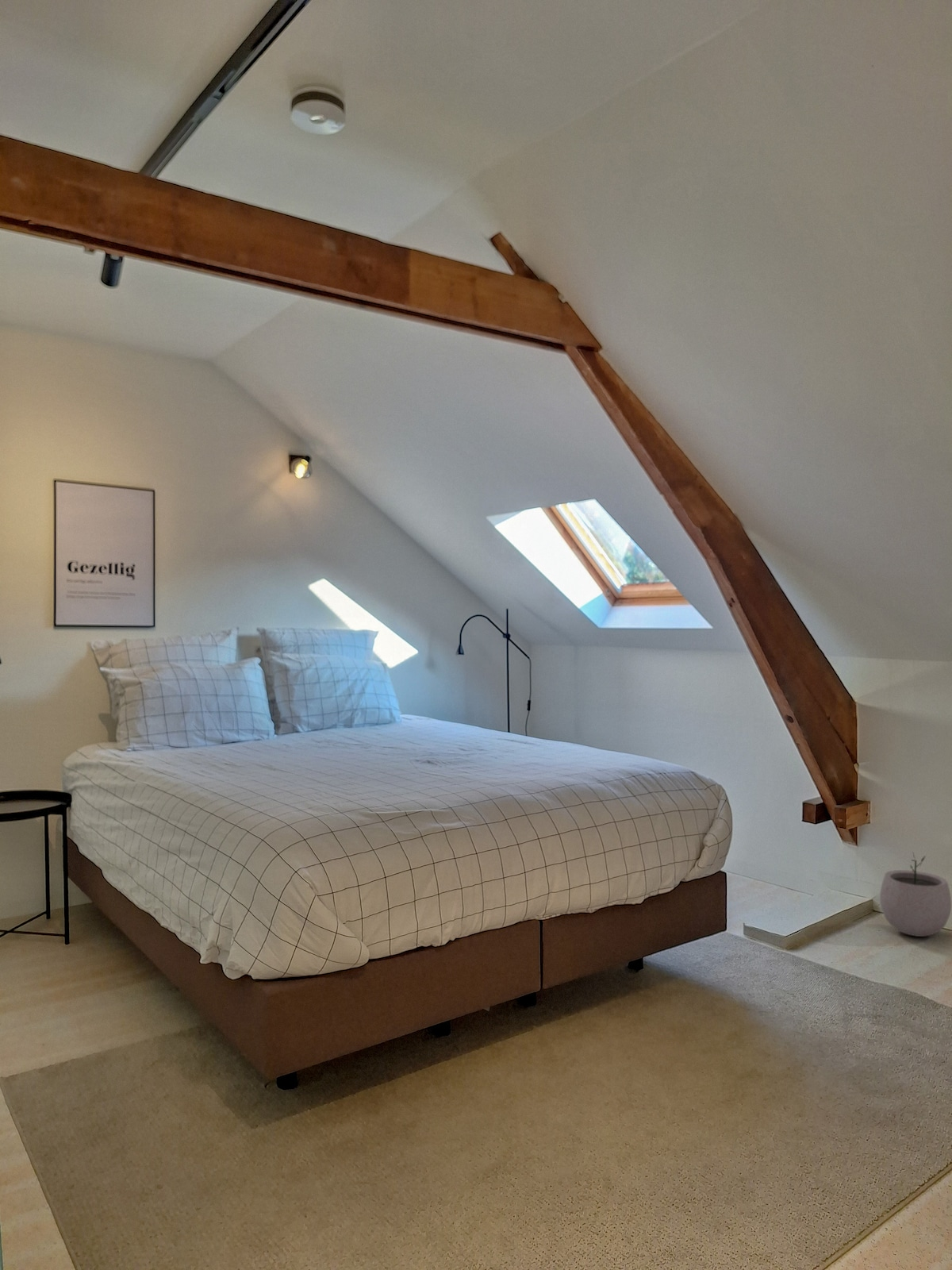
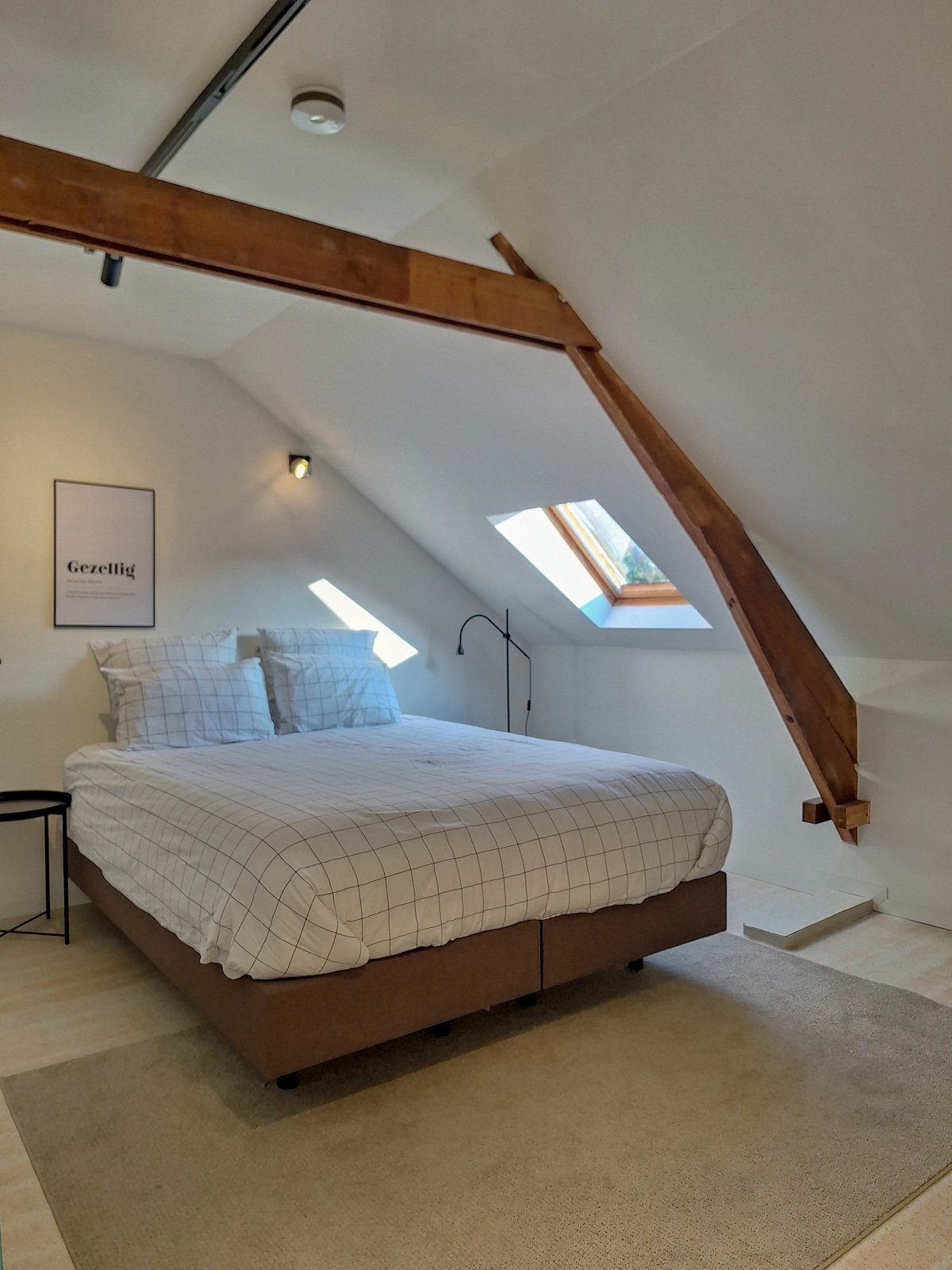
- plant pot [879,852,952,937]
